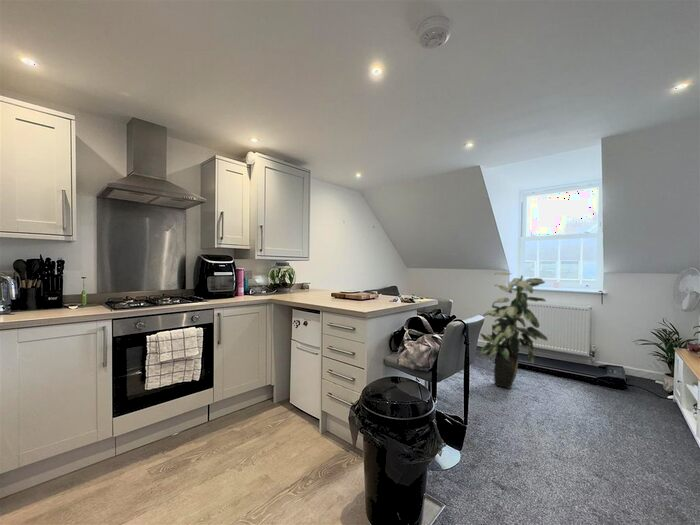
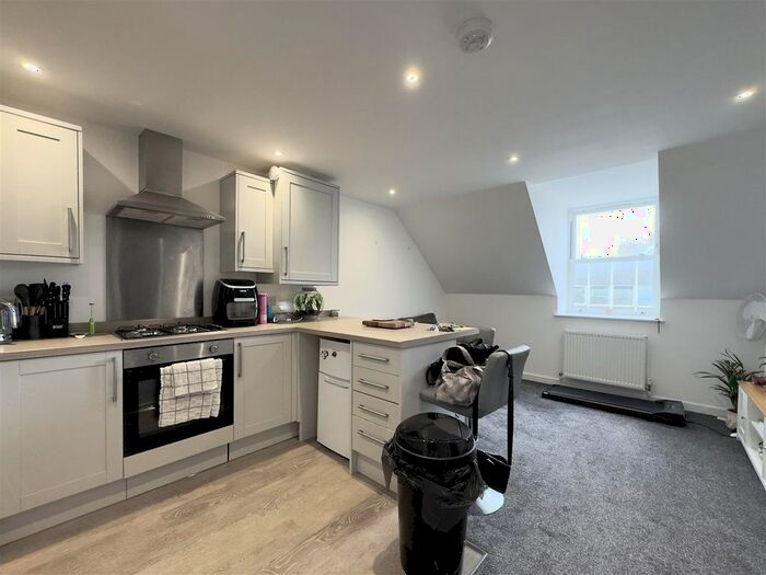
- indoor plant [479,271,549,390]
